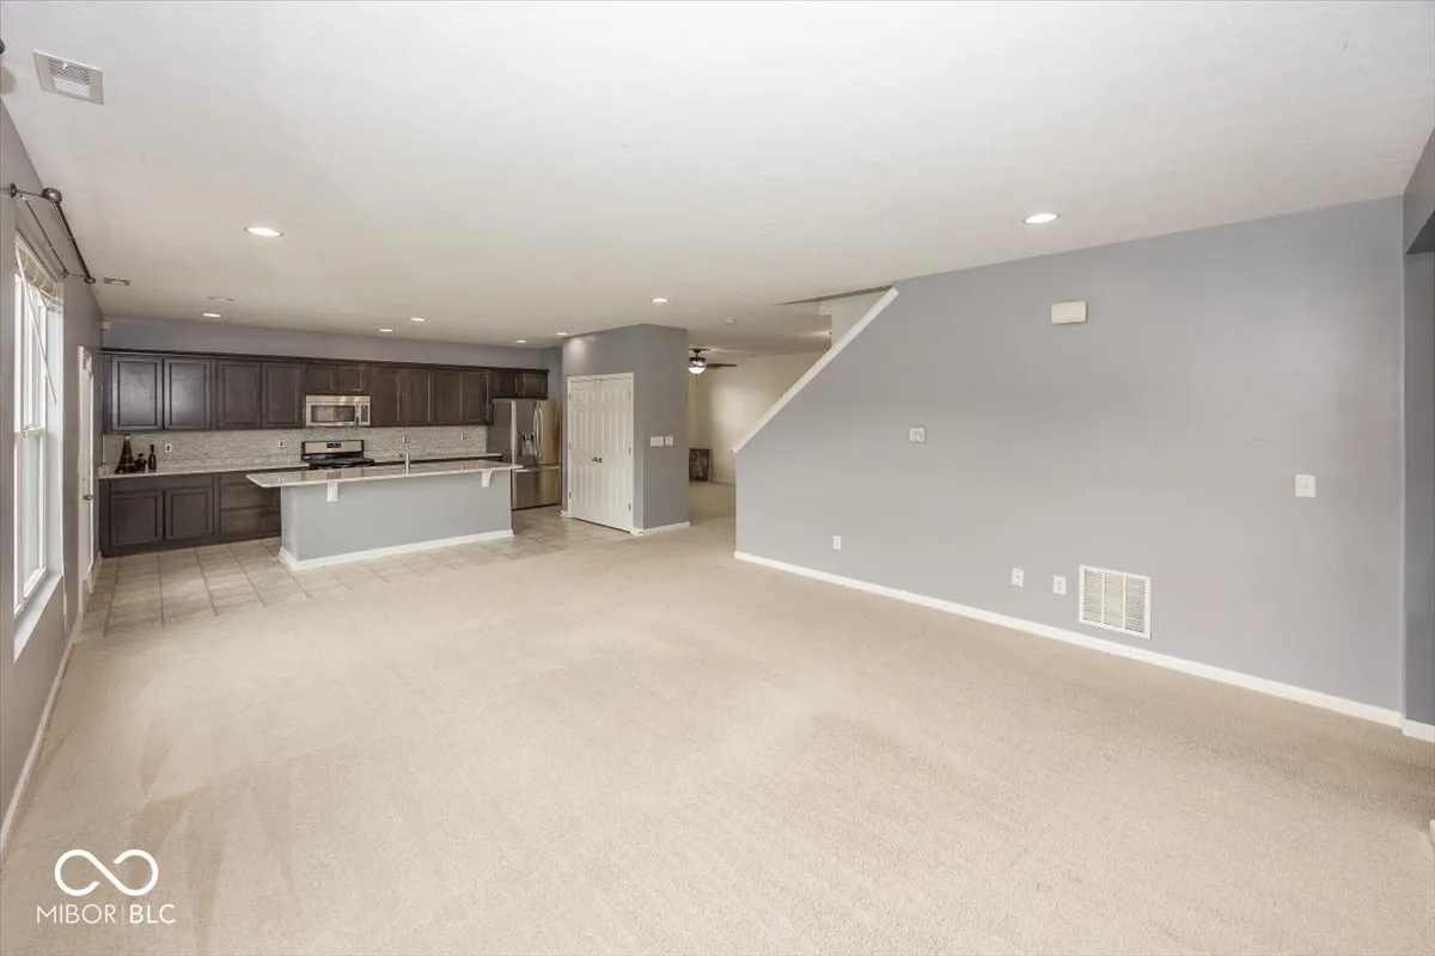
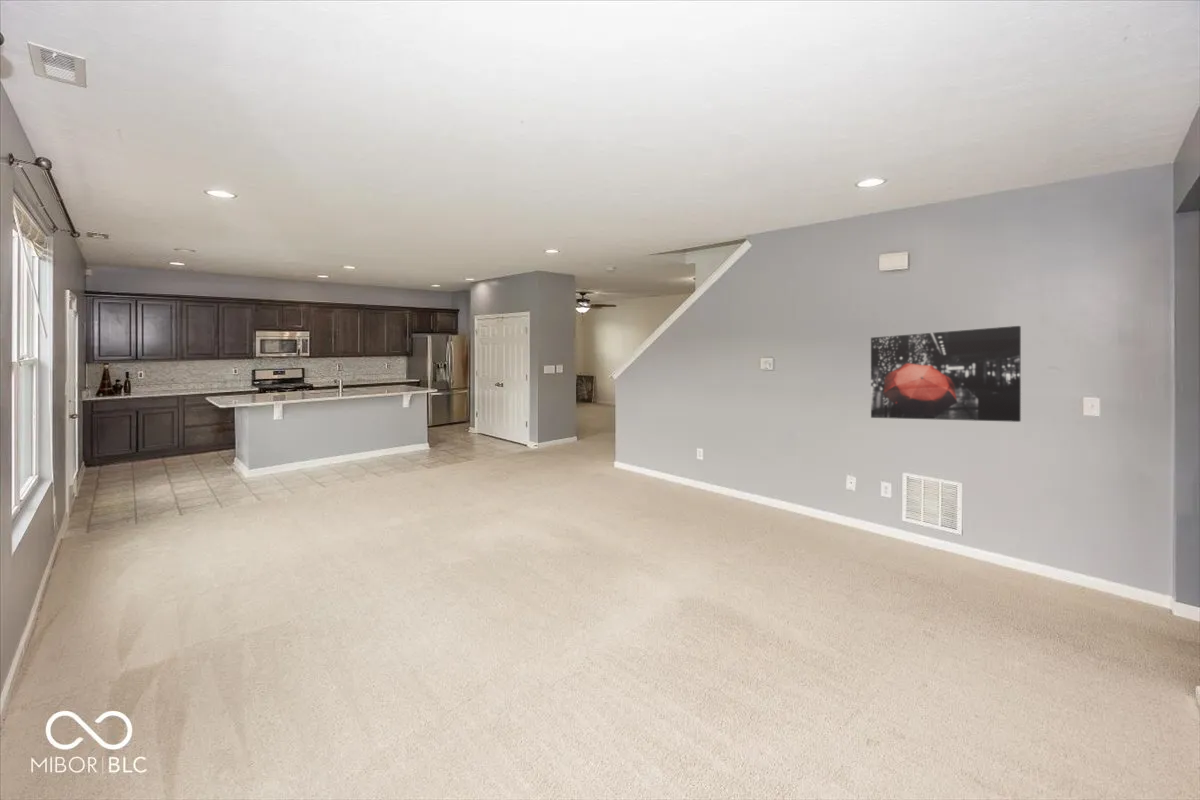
+ wall art [870,325,1022,423]
